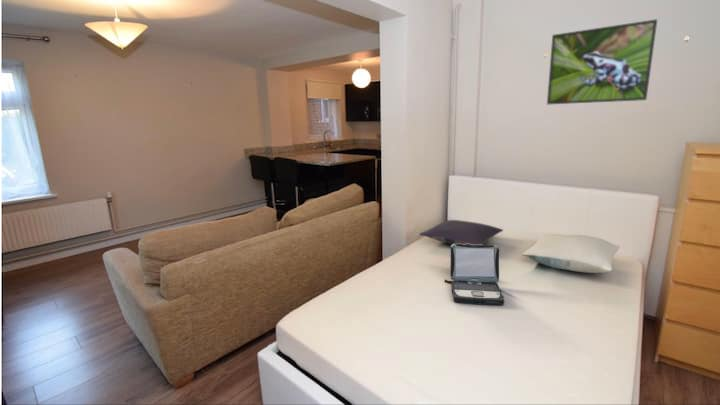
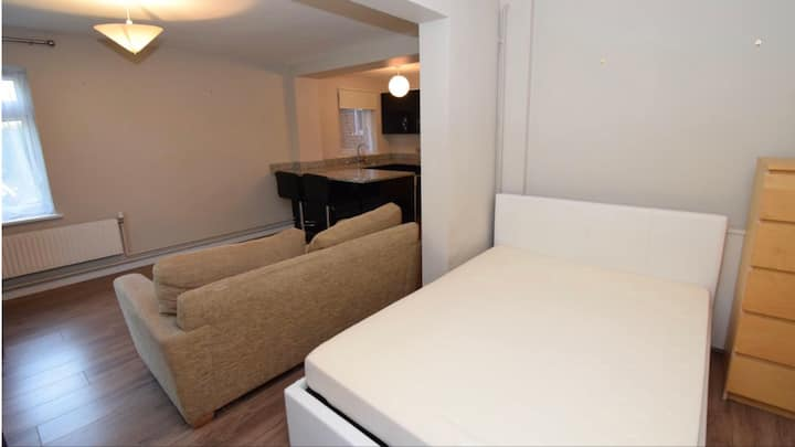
- pillow [521,233,621,274]
- laptop [444,244,505,306]
- pillow [418,219,504,245]
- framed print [546,18,658,105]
